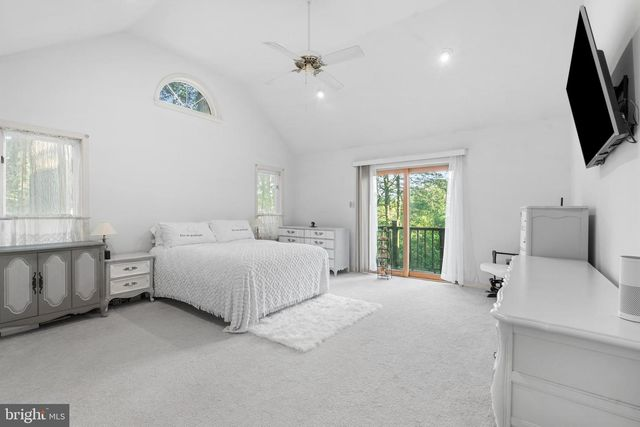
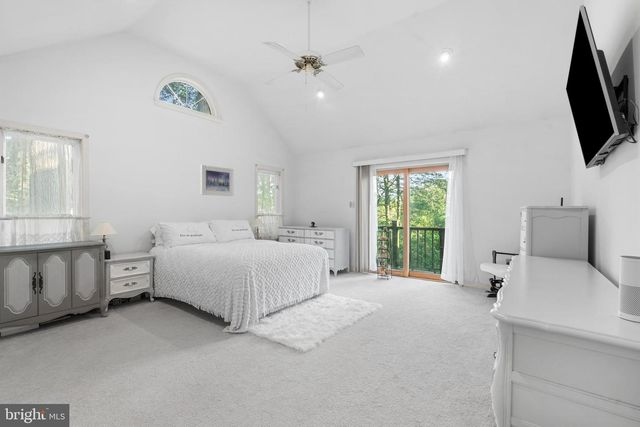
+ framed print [200,164,234,197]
